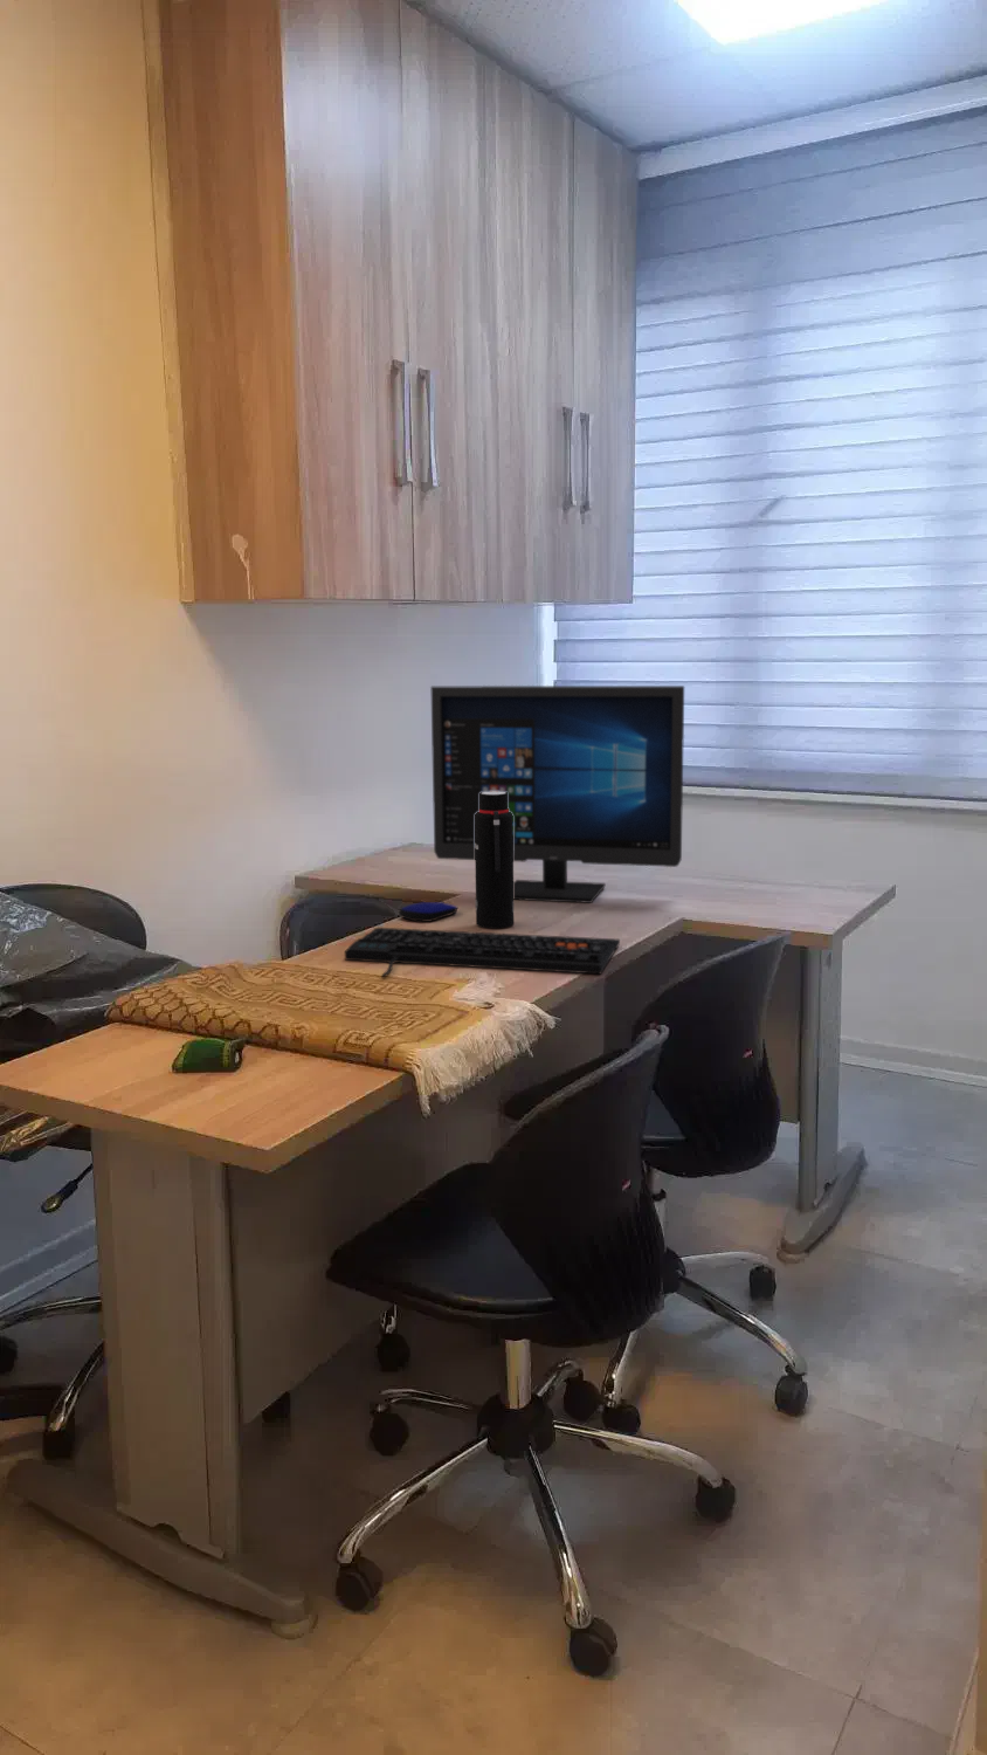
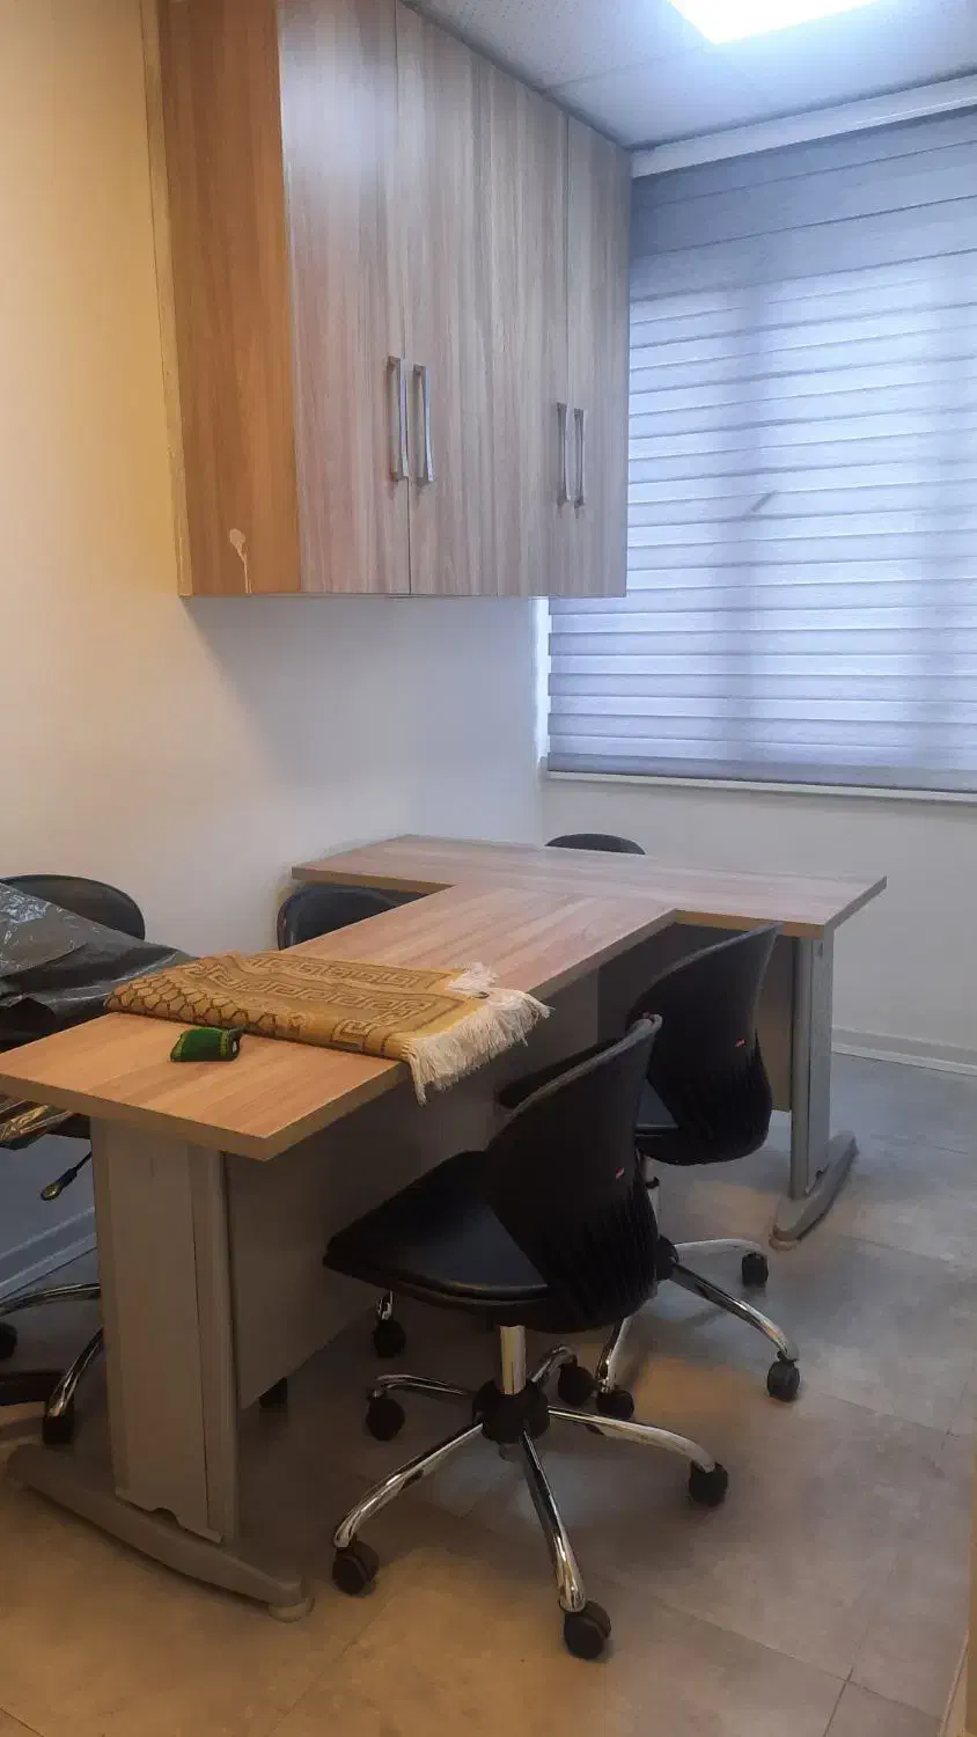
- water bottle [474,791,515,929]
- computer mouse [398,899,458,923]
- computer monitor [429,685,686,904]
- keyboard [343,927,621,979]
